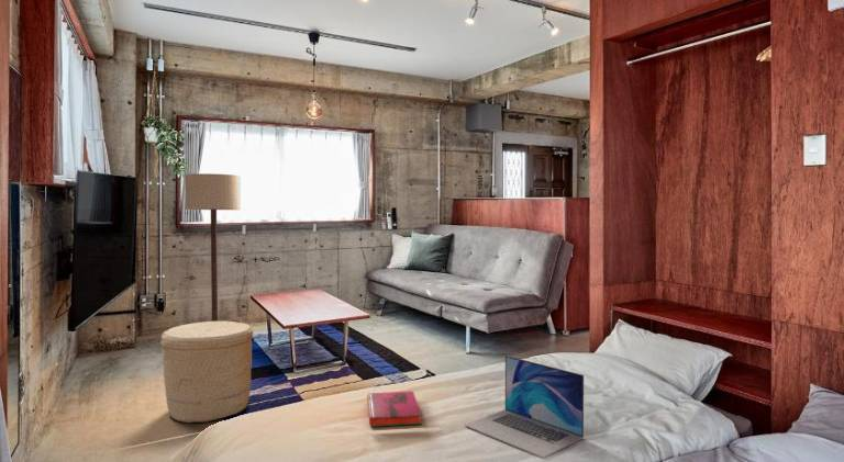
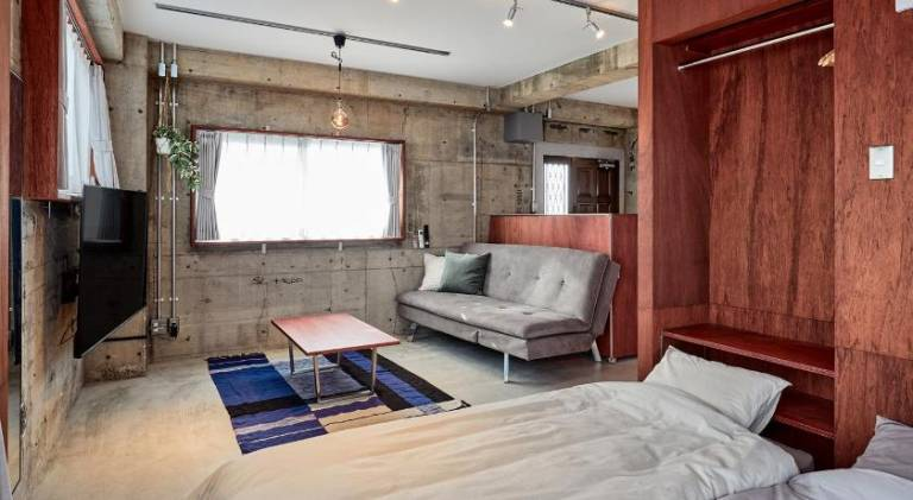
- hardback book [366,391,423,428]
- basket [159,320,254,424]
- floor lamp [184,172,242,322]
- laptop [464,354,585,460]
